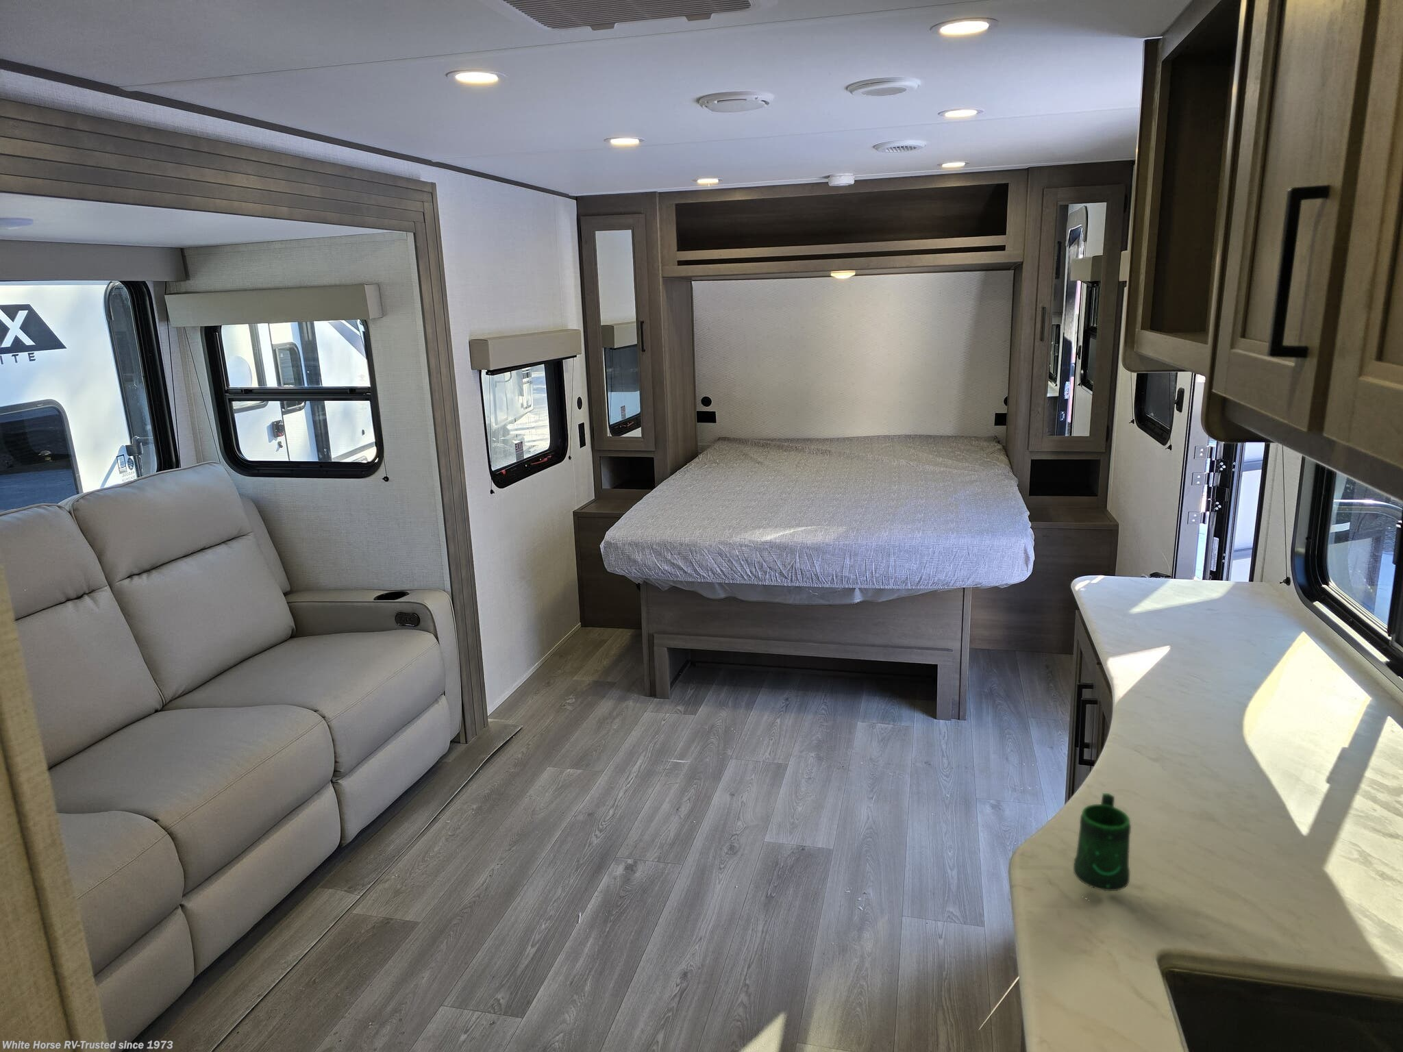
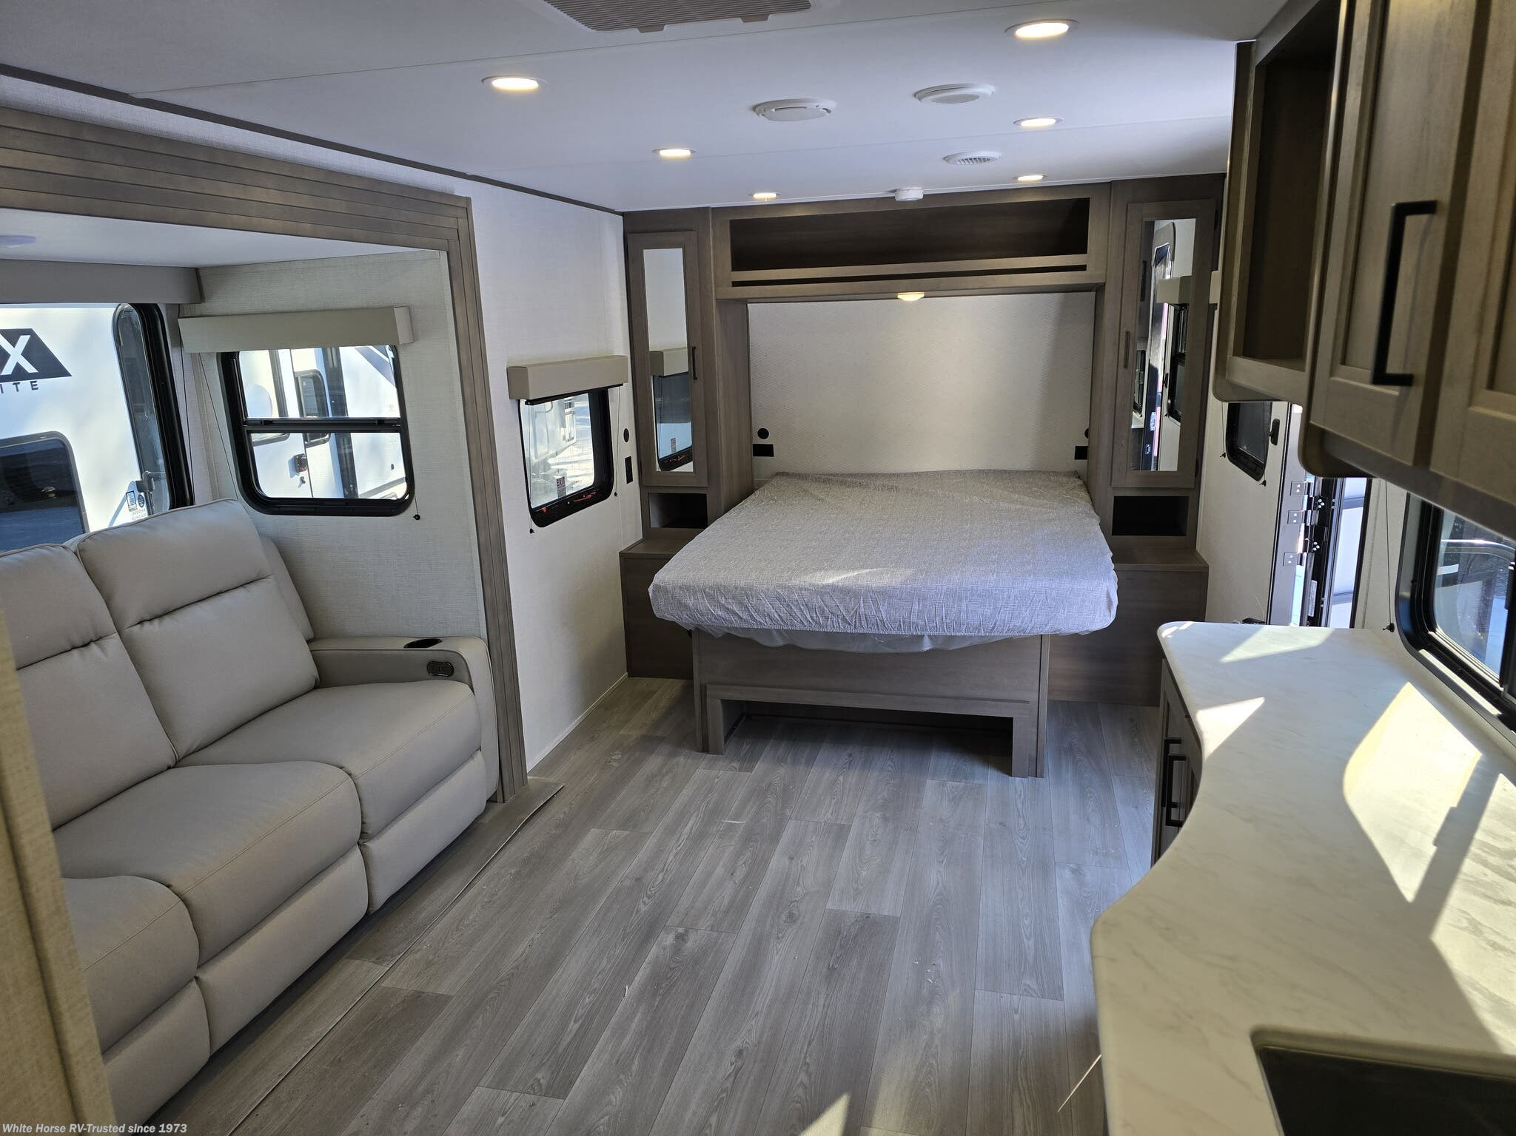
- mug [1073,792,1131,892]
